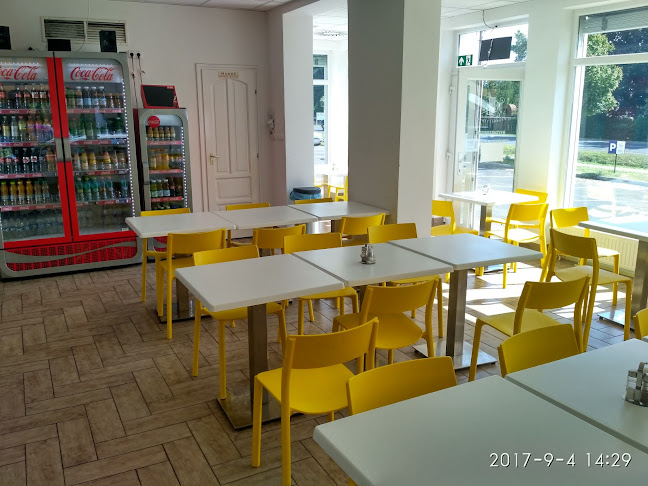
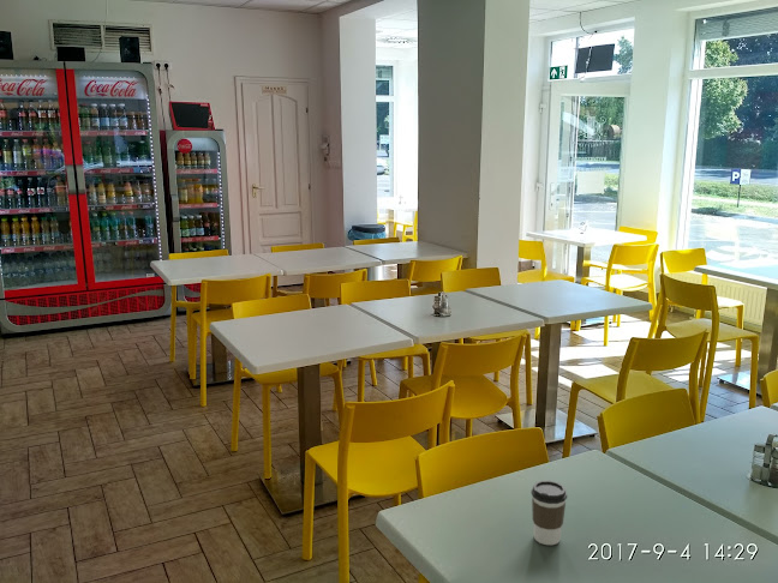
+ coffee cup [531,480,568,546]
